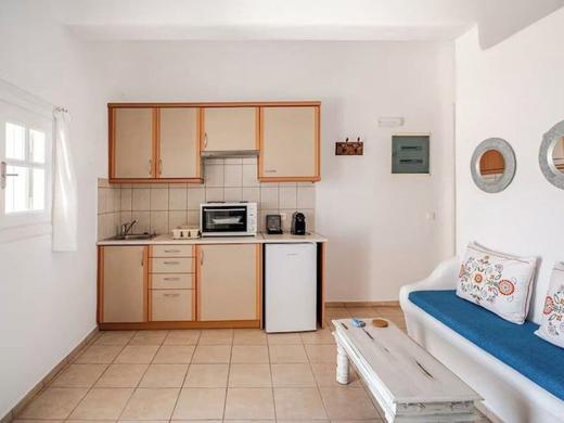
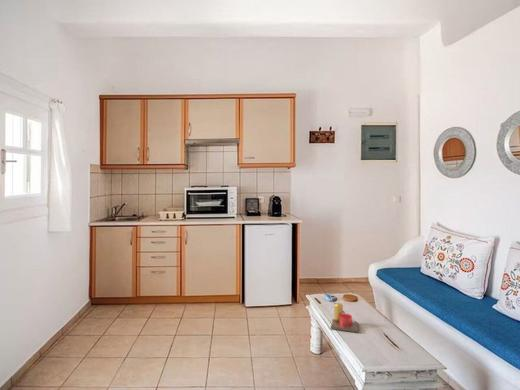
+ candle [330,302,359,334]
